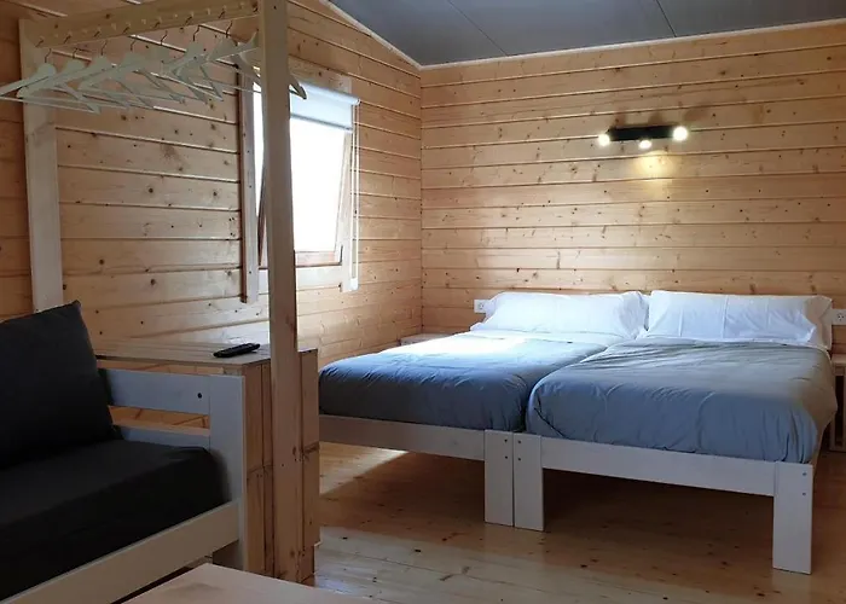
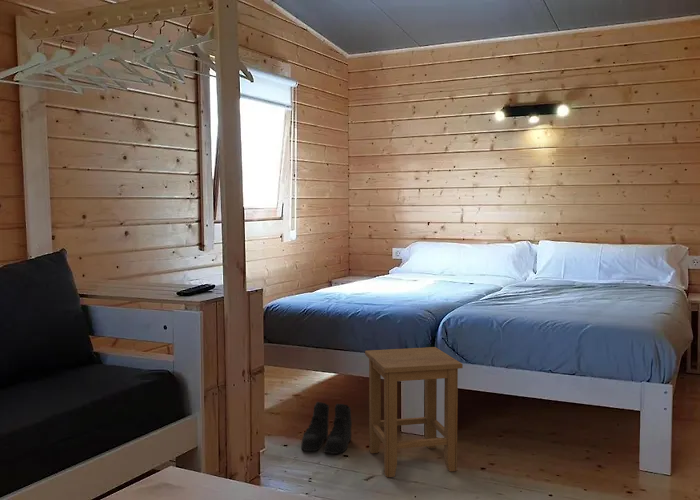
+ stool [364,346,464,478]
+ boots [300,401,353,455]
